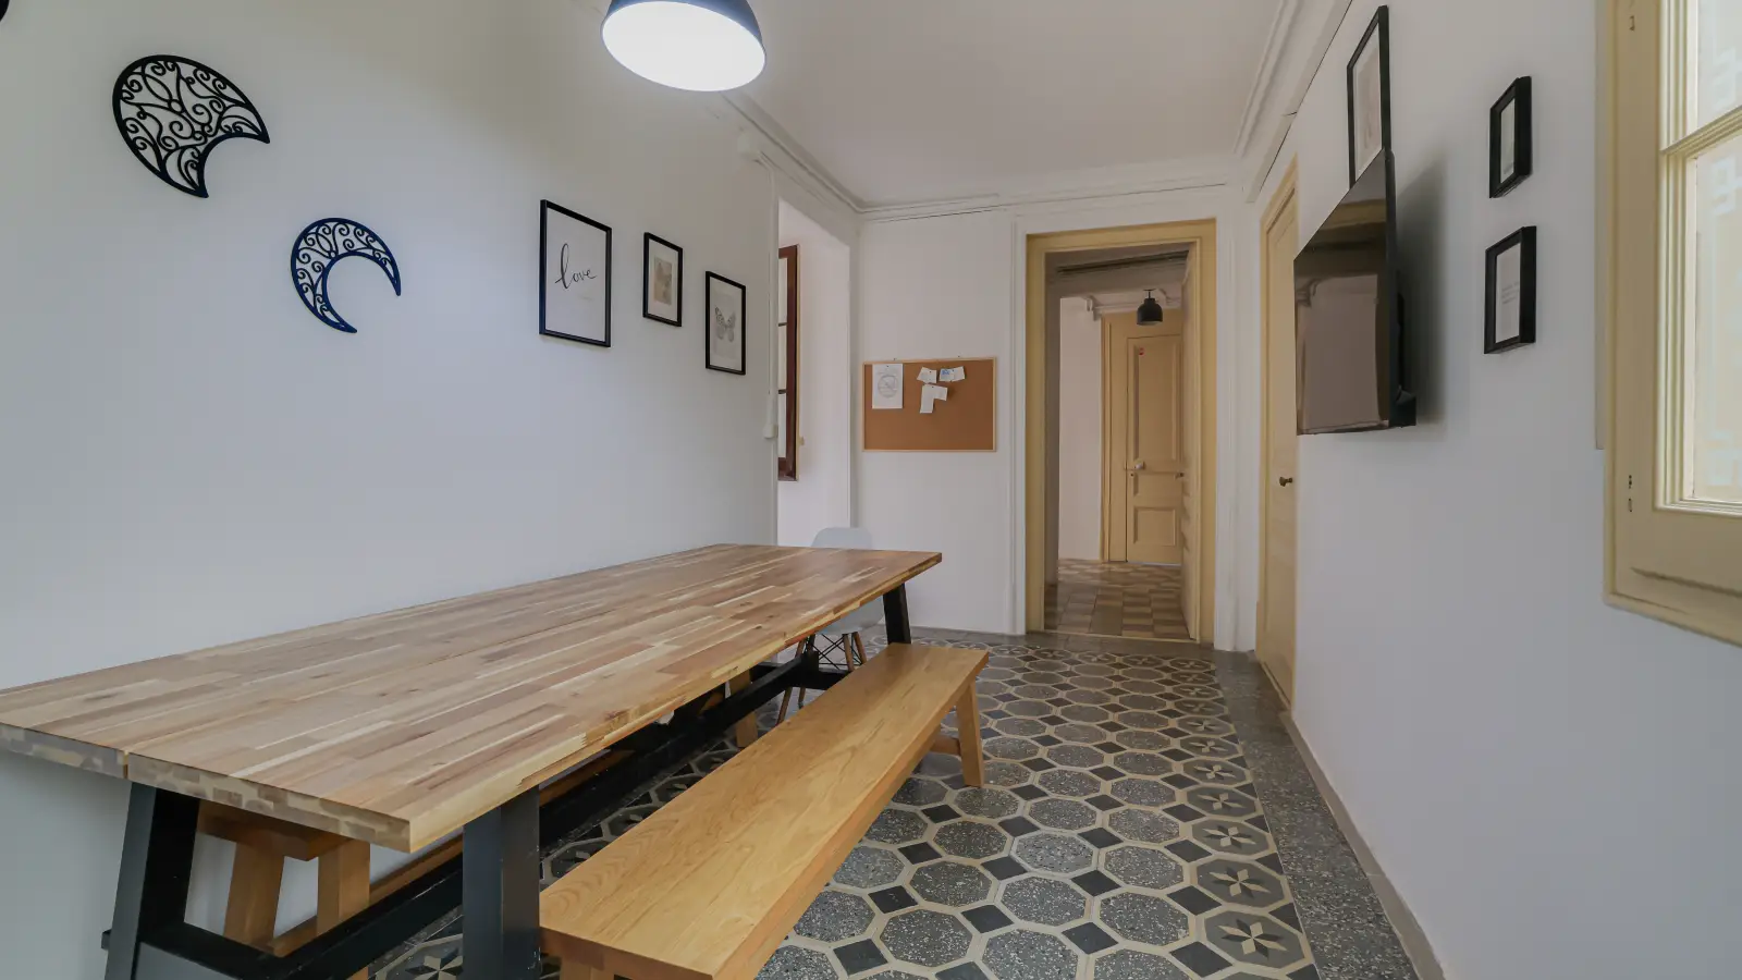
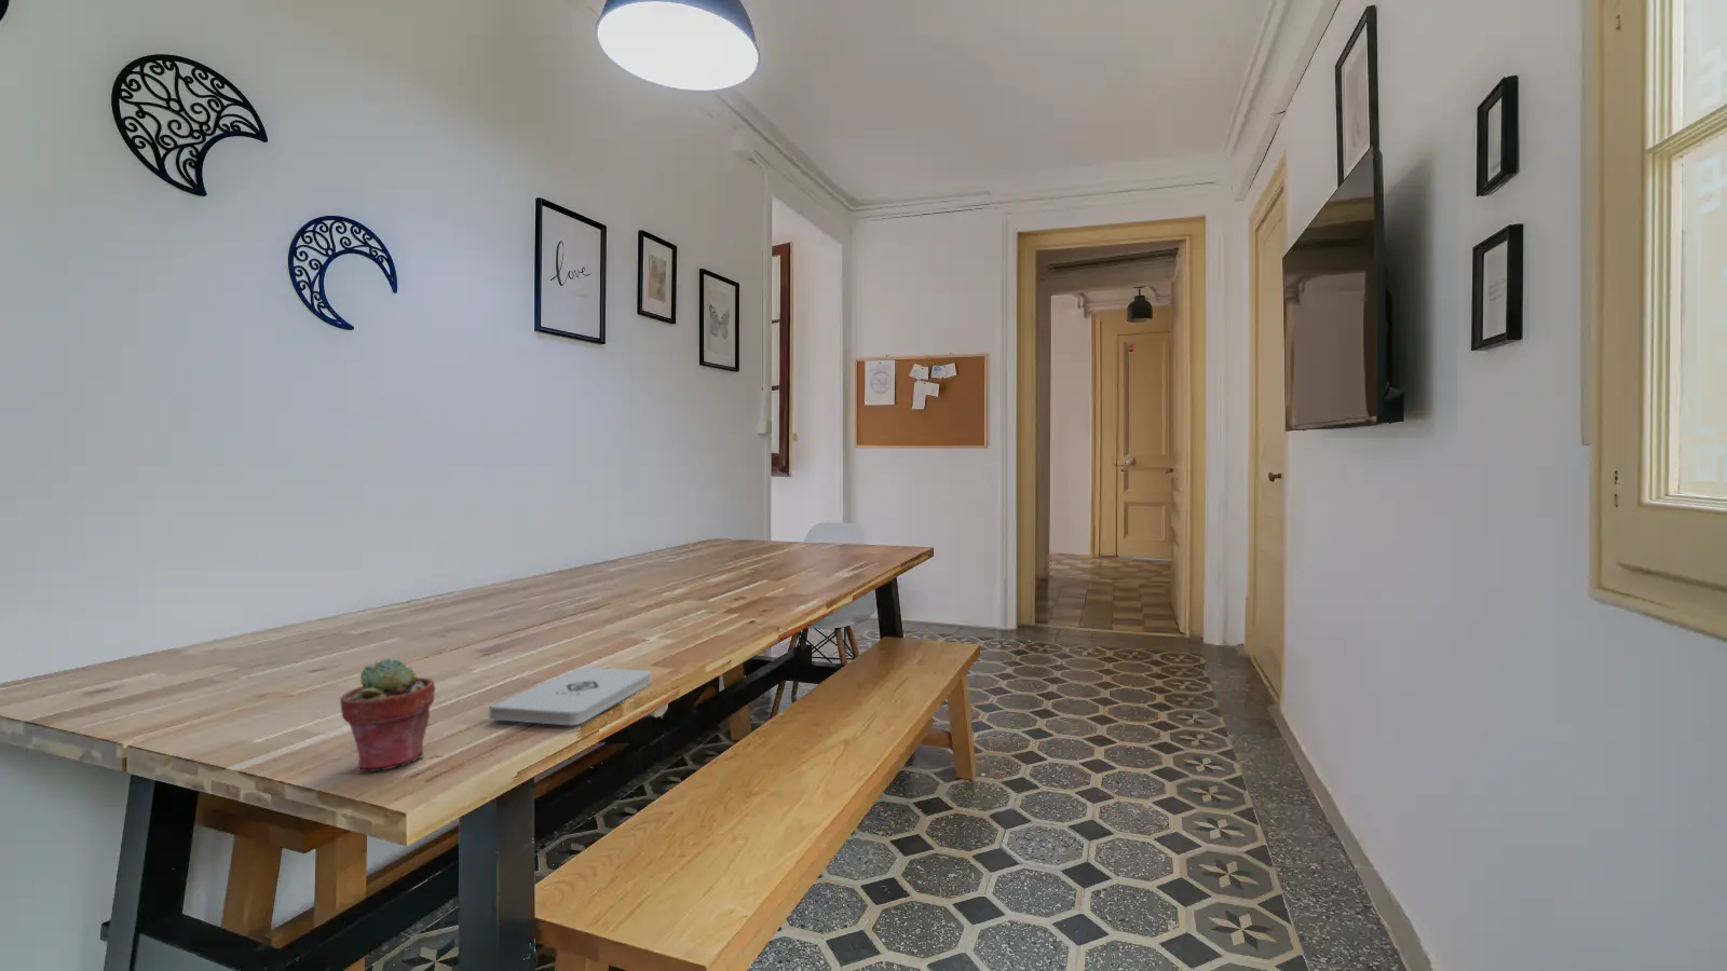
+ notepad [487,665,652,726]
+ potted succulent [339,657,436,773]
